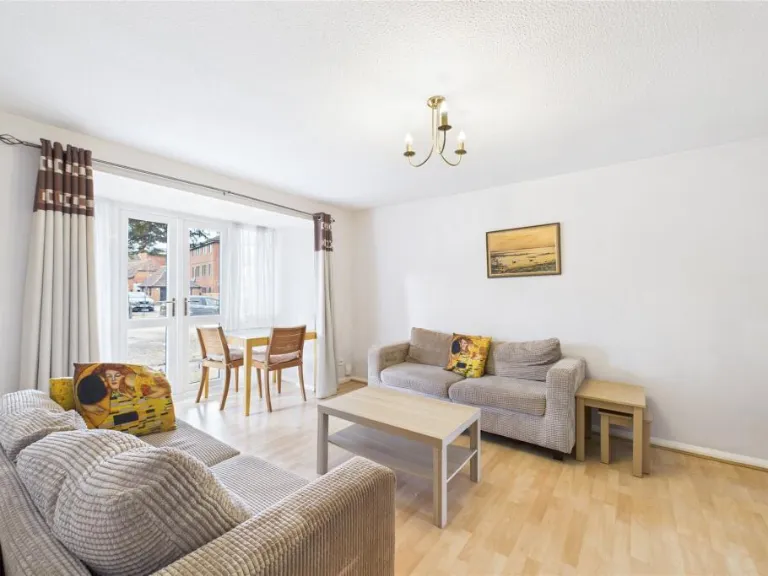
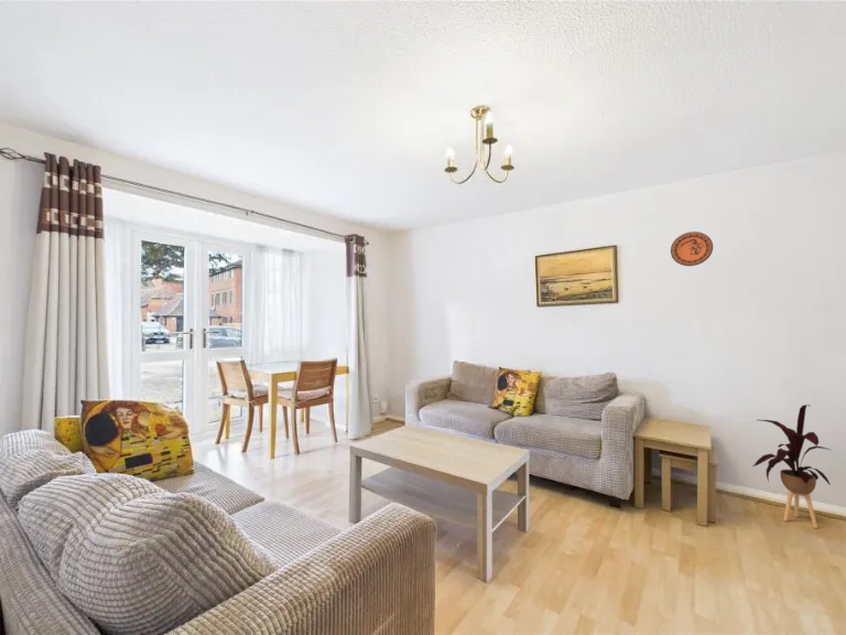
+ decorative plate [670,230,714,267]
+ house plant [751,403,832,529]
